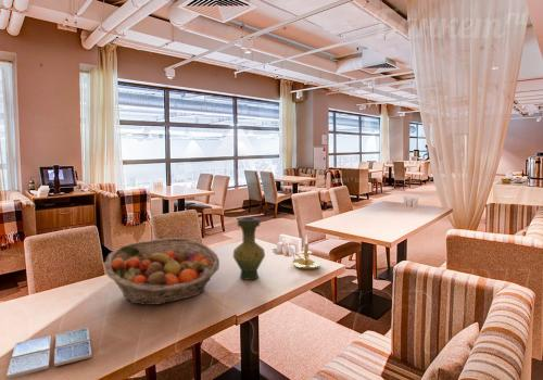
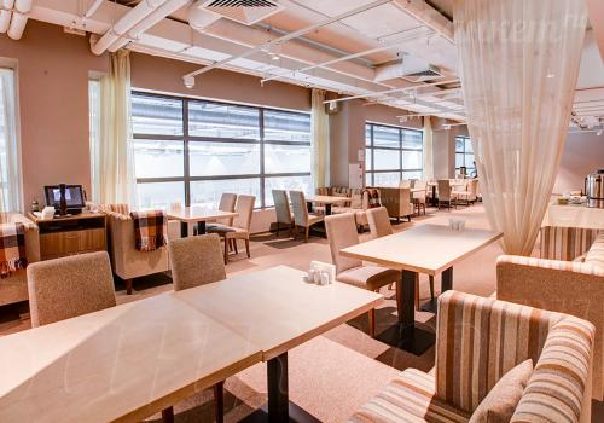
- fruit basket [104,237,220,306]
- drink coaster [5,327,93,380]
- vase [232,216,266,281]
- candle holder [291,235,321,270]
